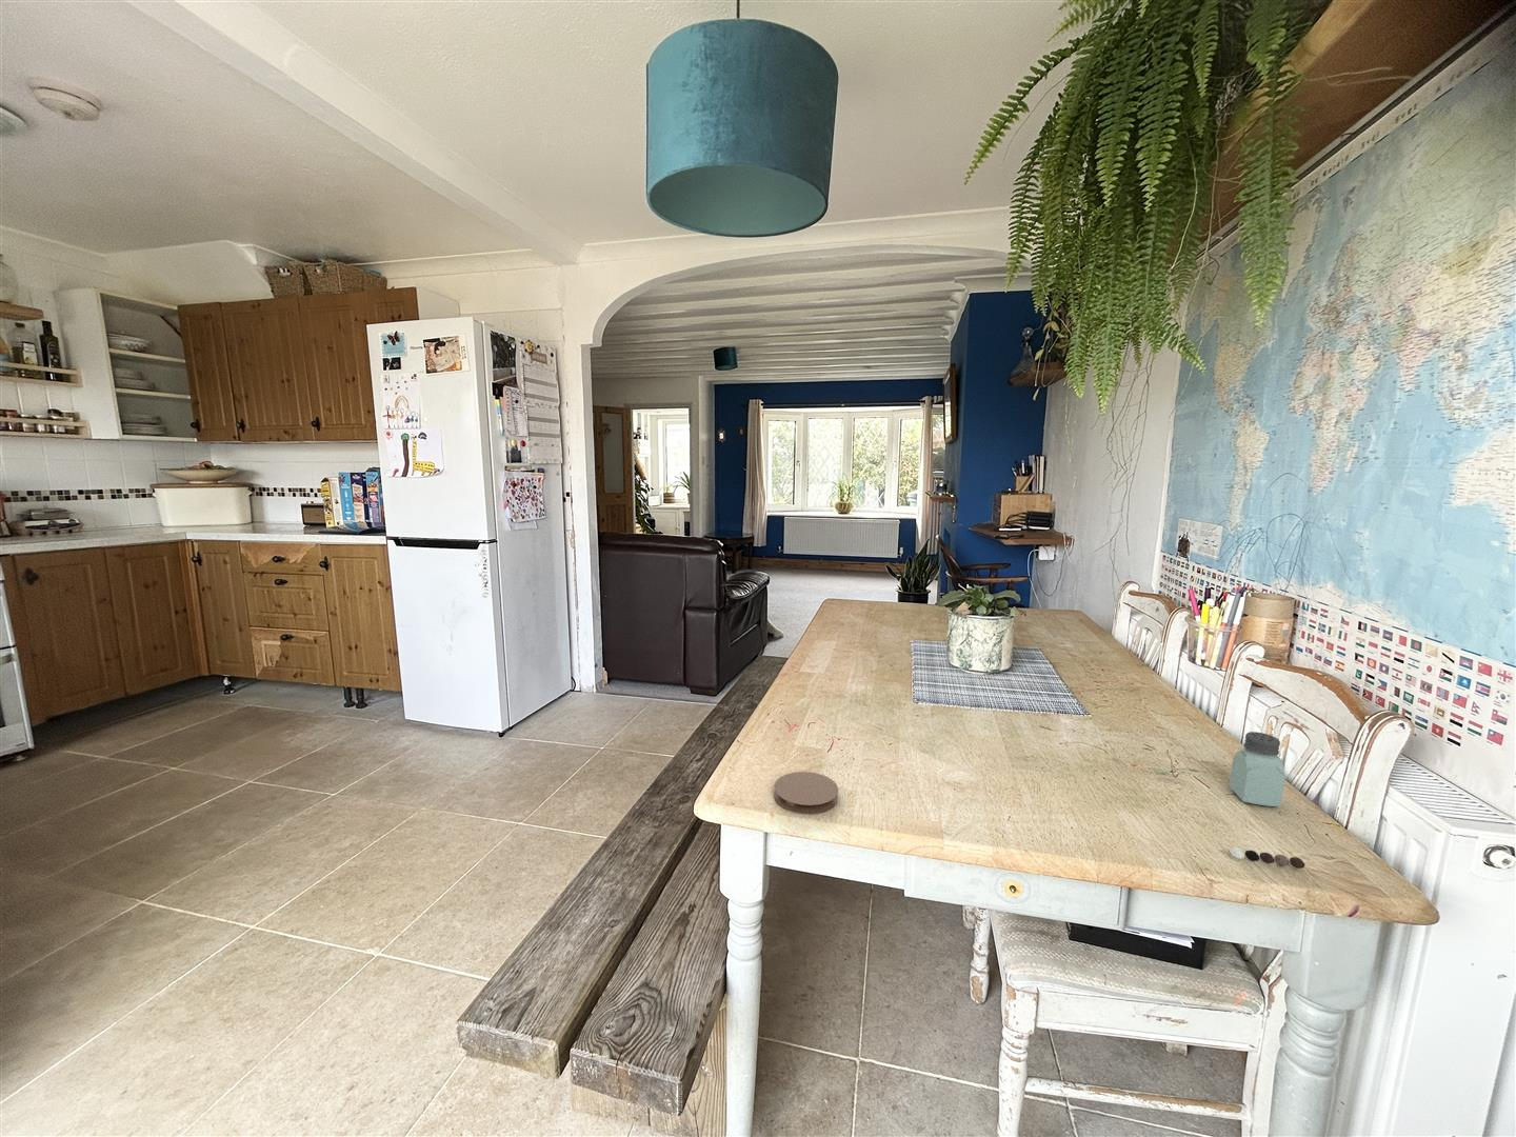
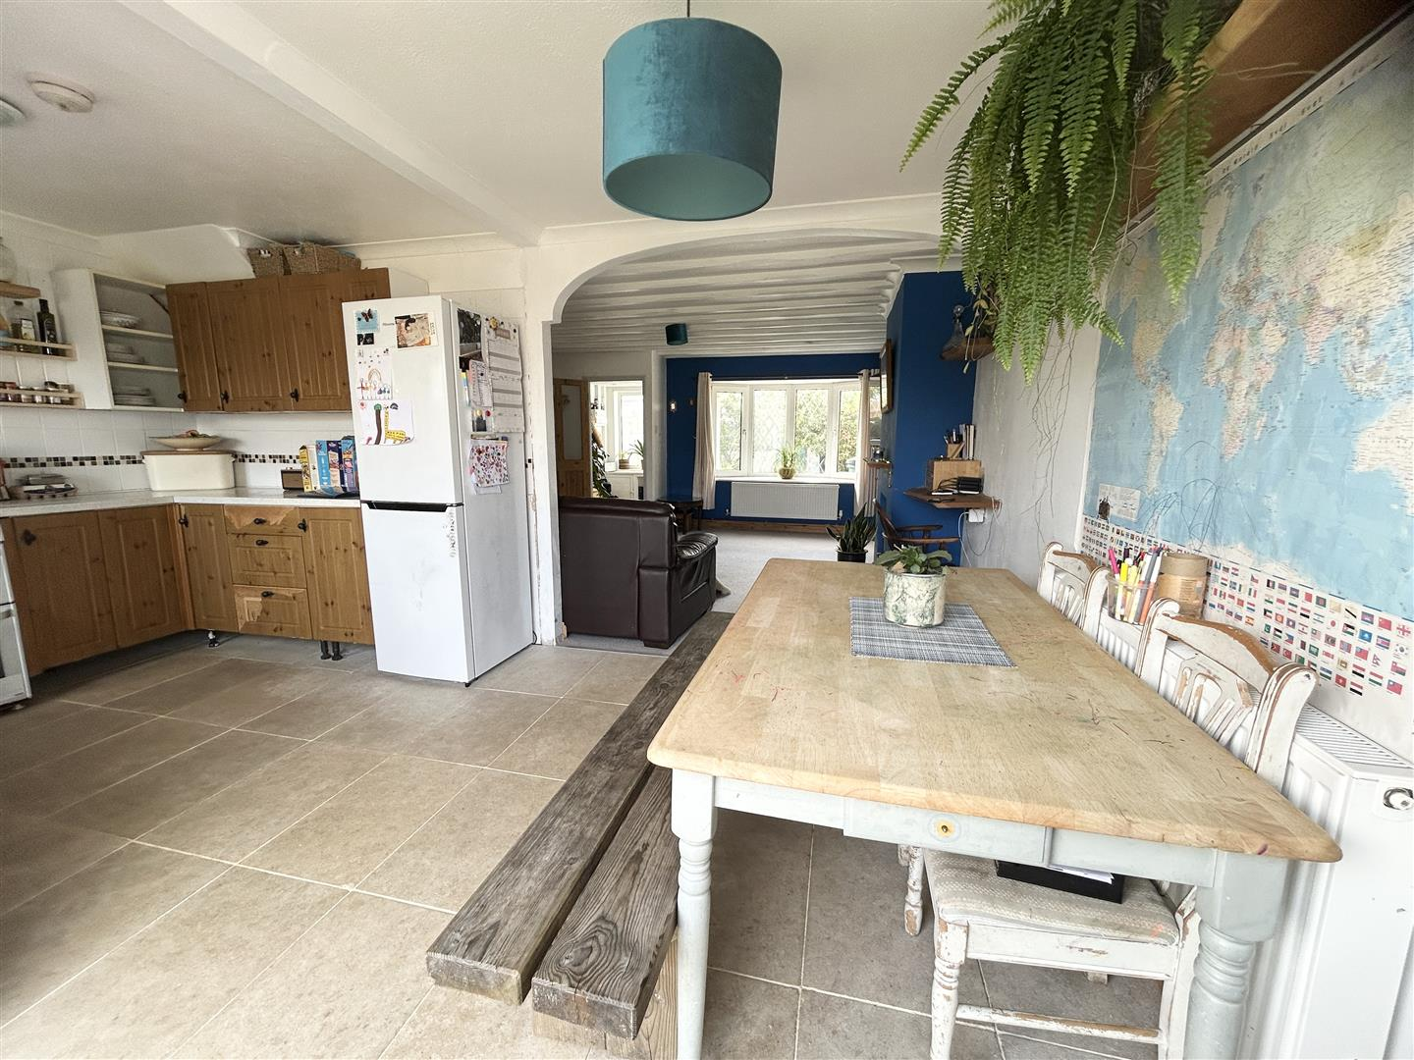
- saltshaker [1228,731,1287,807]
- pepper shaker [1230,847,1306,869]
- coaster [772,770,839,815]
